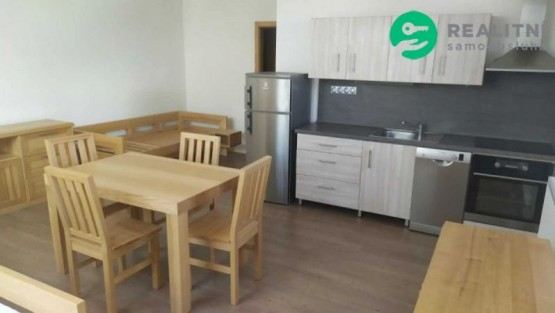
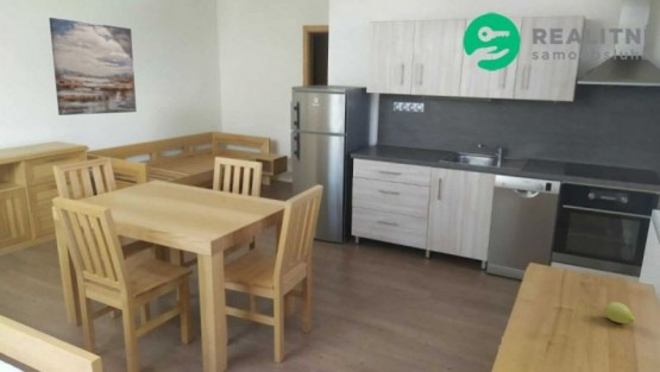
+ fruit [603,301,636,324]
+ wall art [48,17,138,116]
